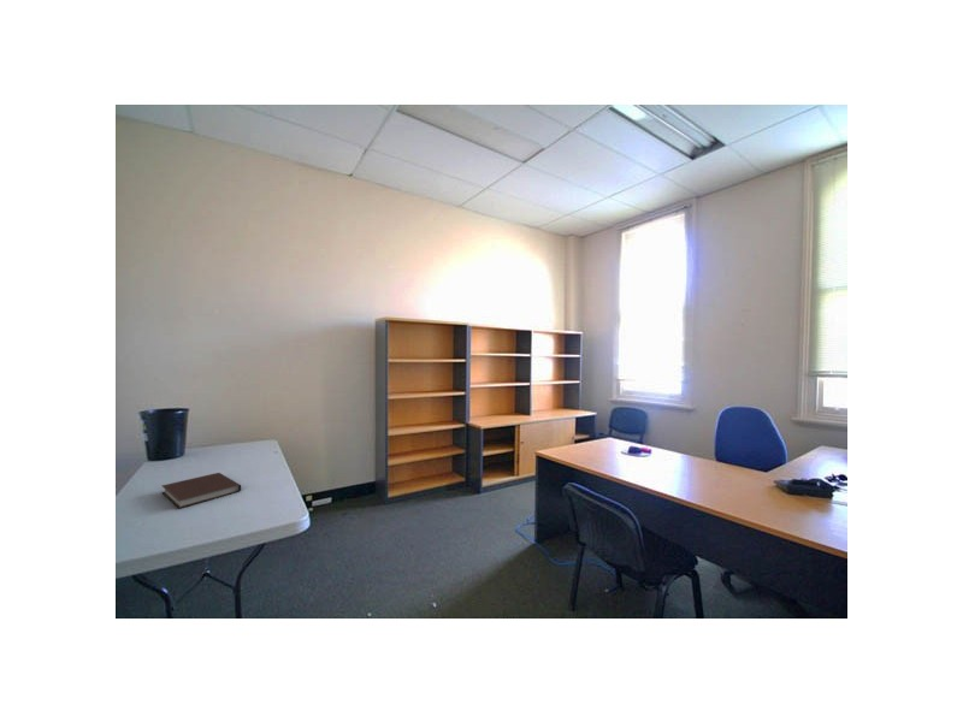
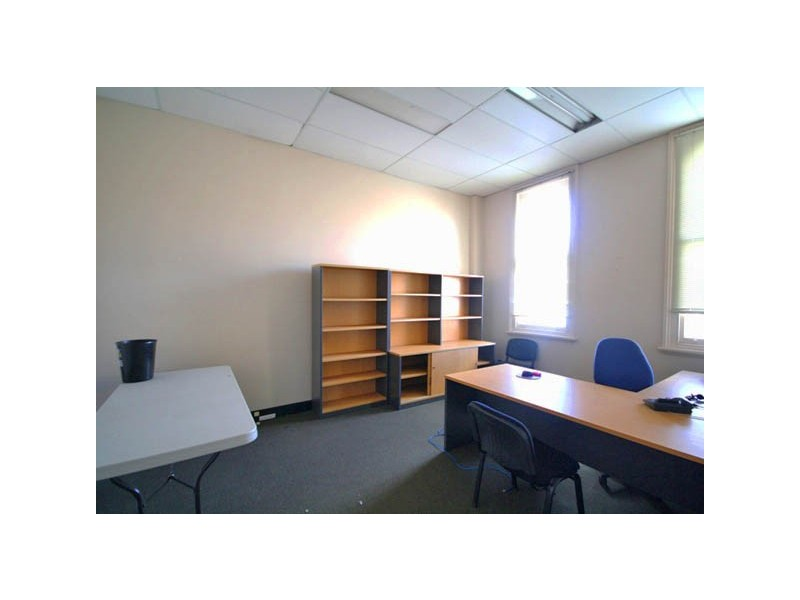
- notebook [160,472,242,510]
